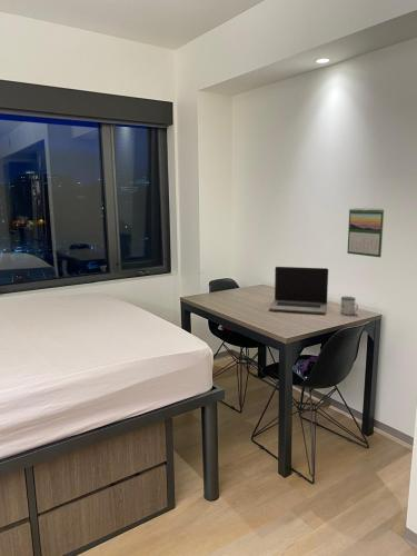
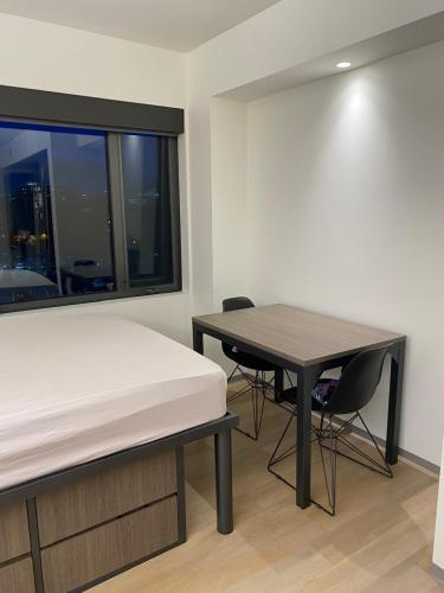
- mug [339,296,359,316]
- calendar [346,207,385,258]
- laptop computer [268,266,329,315]
